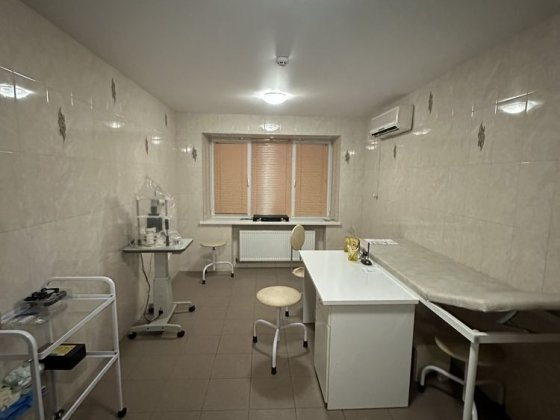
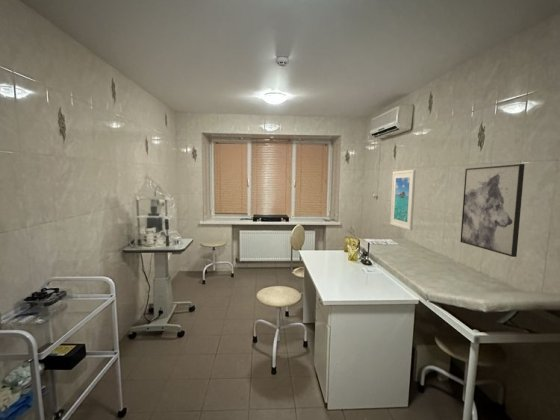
+ wall art [459,163,526,258]
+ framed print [389,169,417,231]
